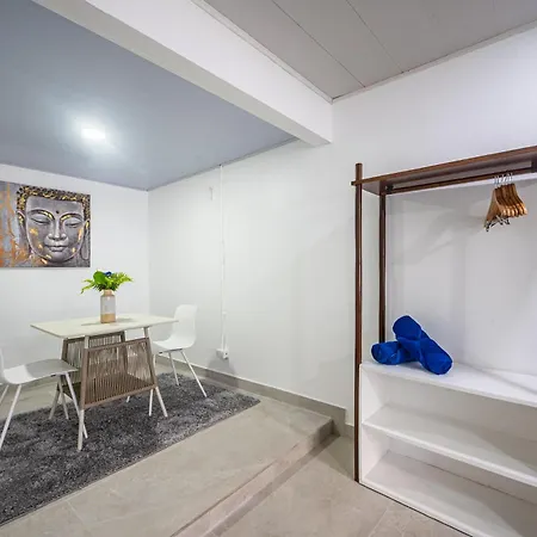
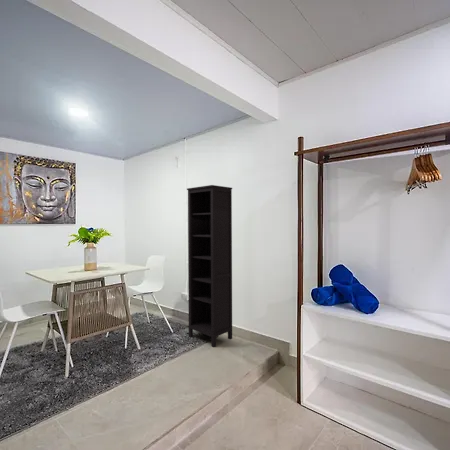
+ bookcase [186,184,233,348]
